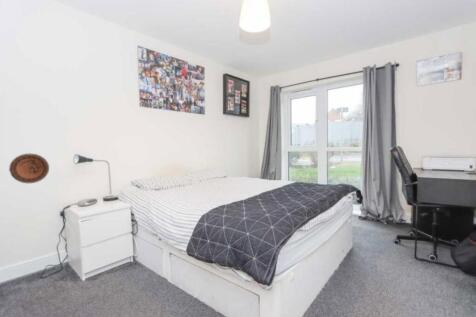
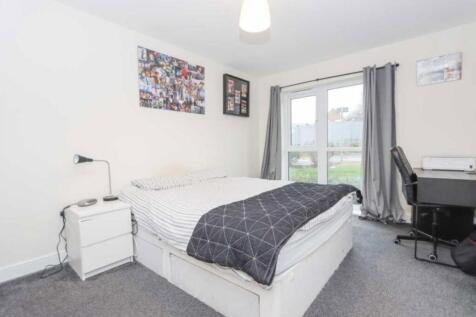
- decorative plate [8,153,50,184]
